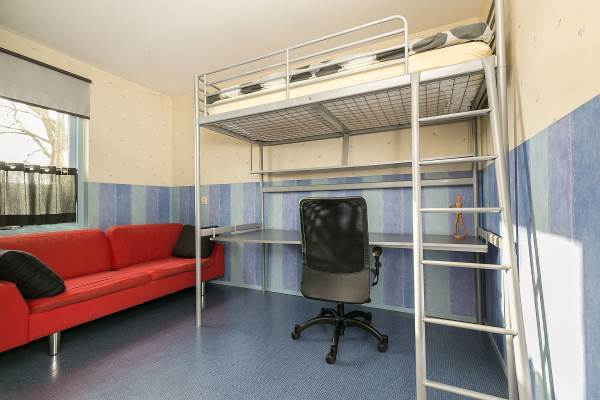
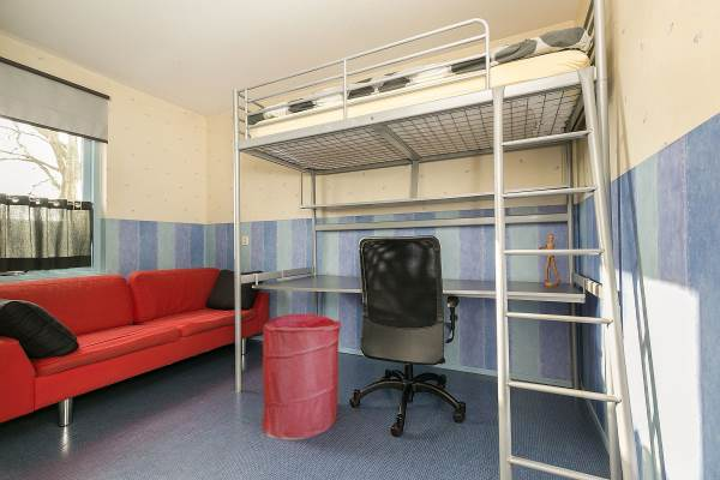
+ laundry hamper [262,313,342,442]
